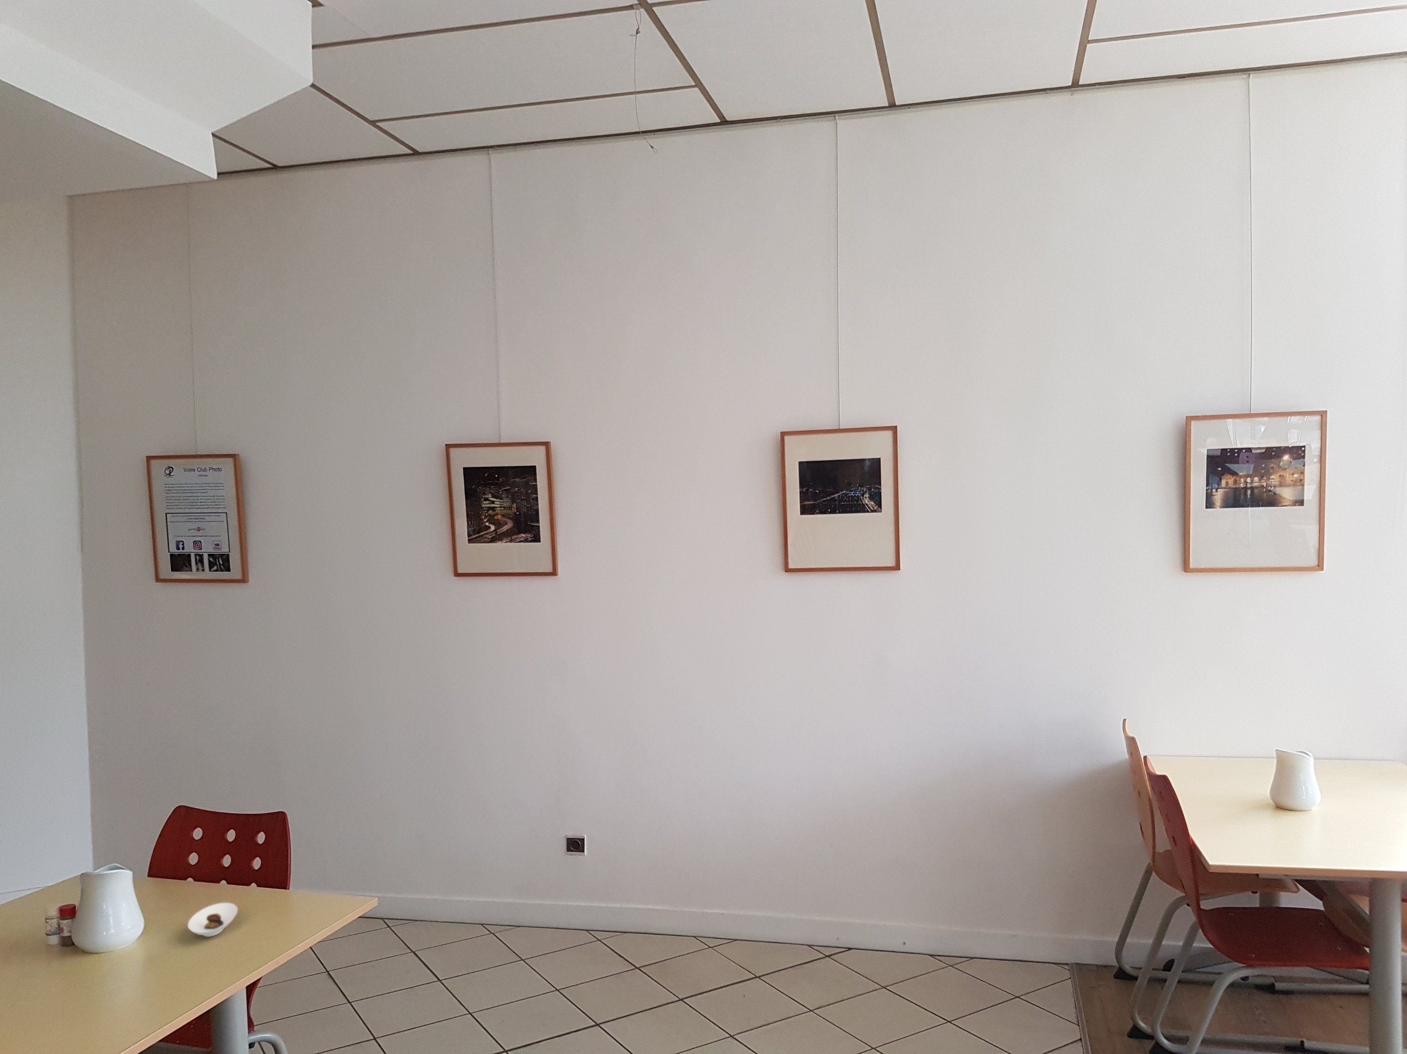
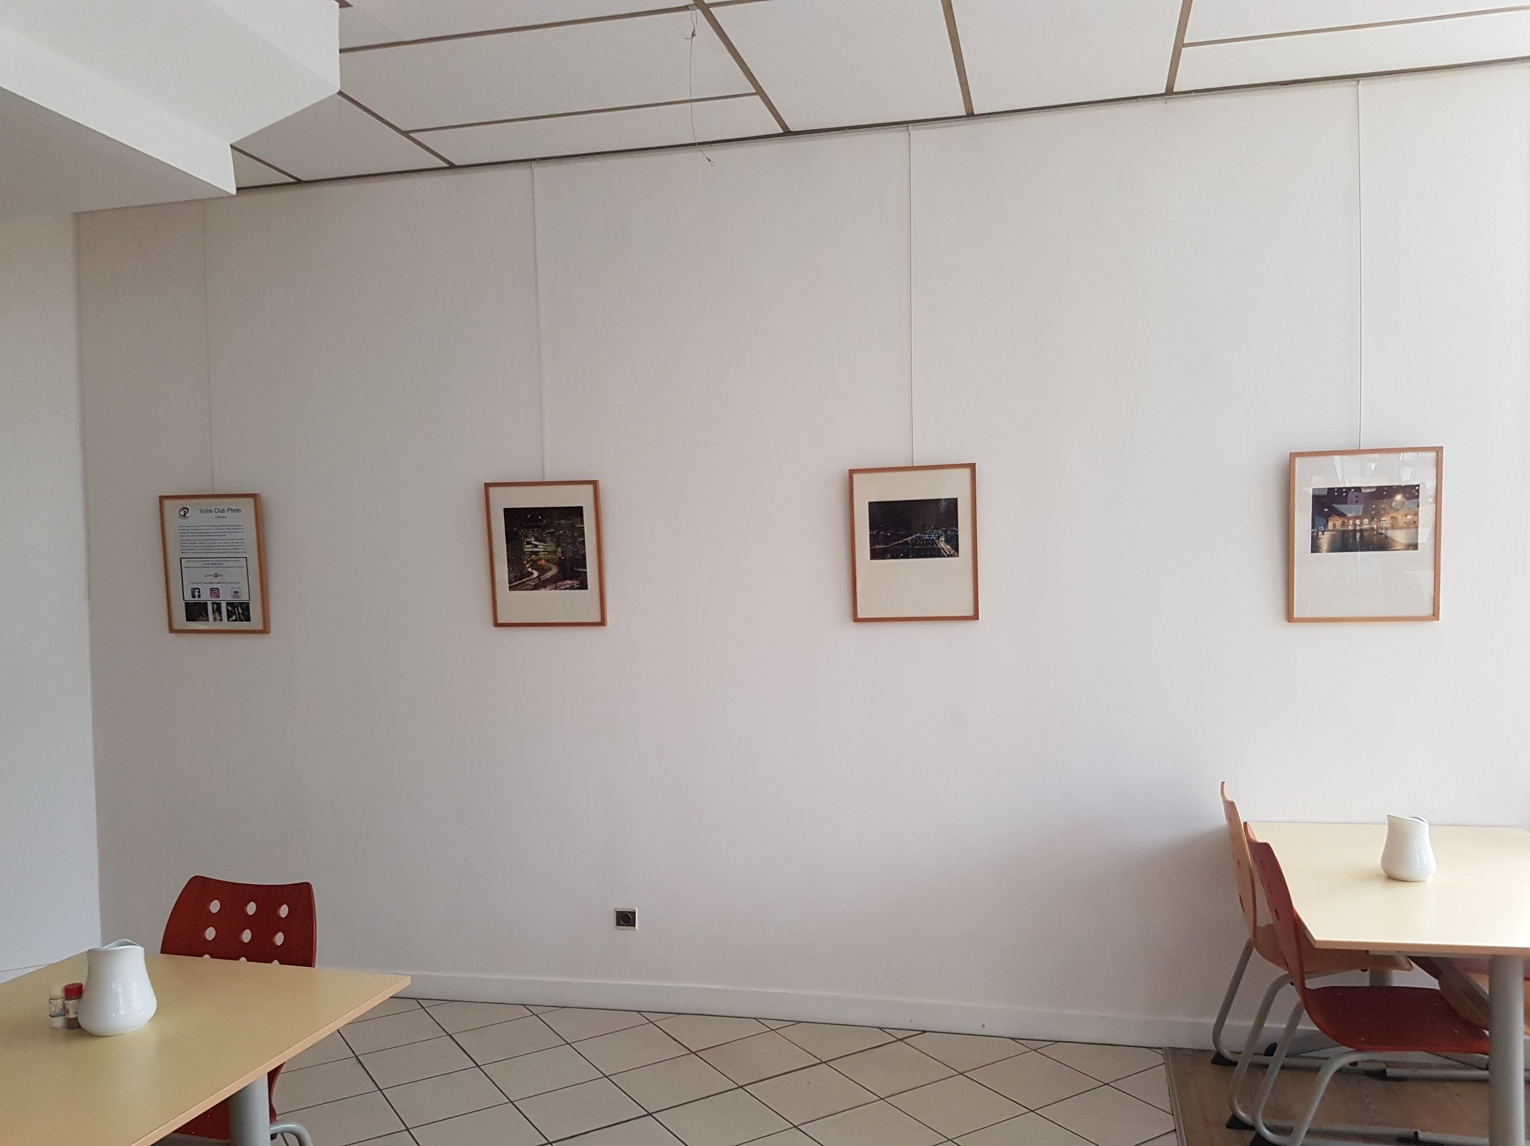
- saucer [187,902,238,938]
